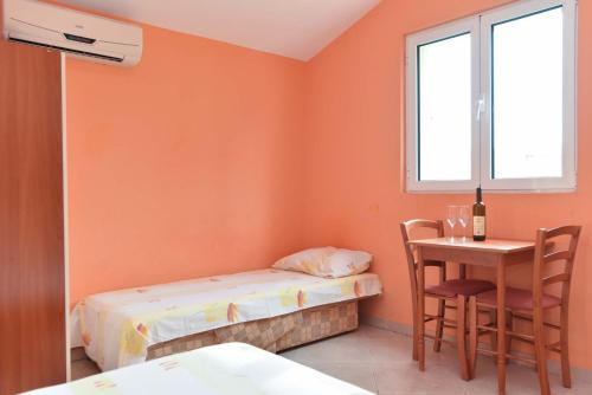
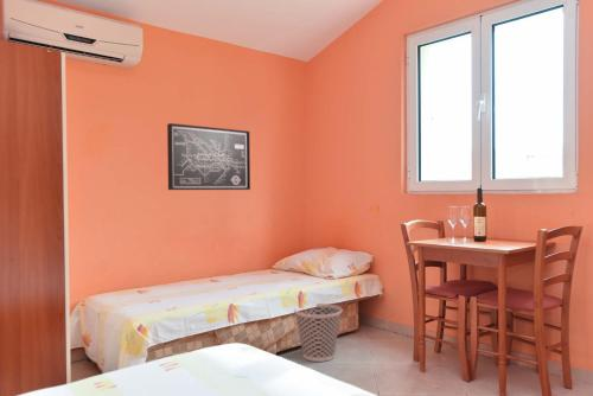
+ wastebasket [293,302,343,363]
+ wall art [166,122,251,191]
